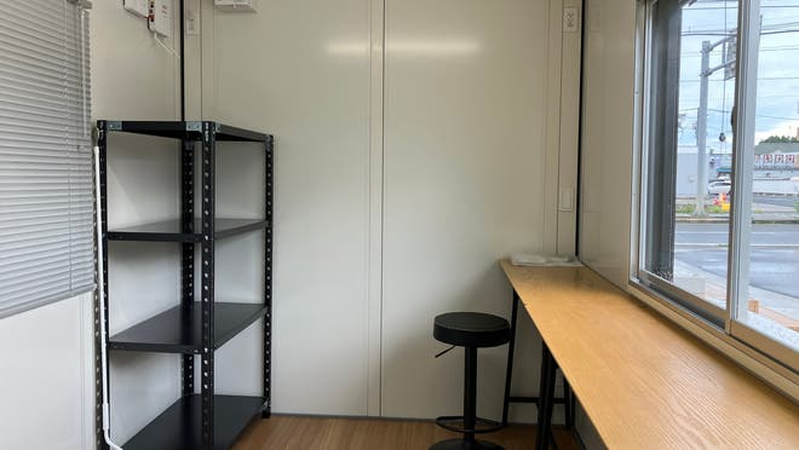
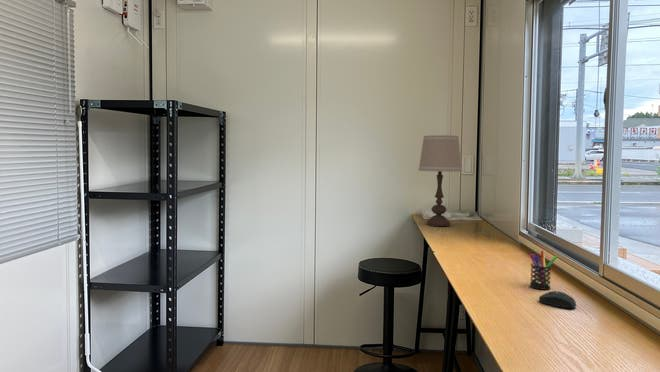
+ pen holder [529,250,558,291]
+ mouse [538,290,577,310]
+ table lamp [417,134,463,227]
